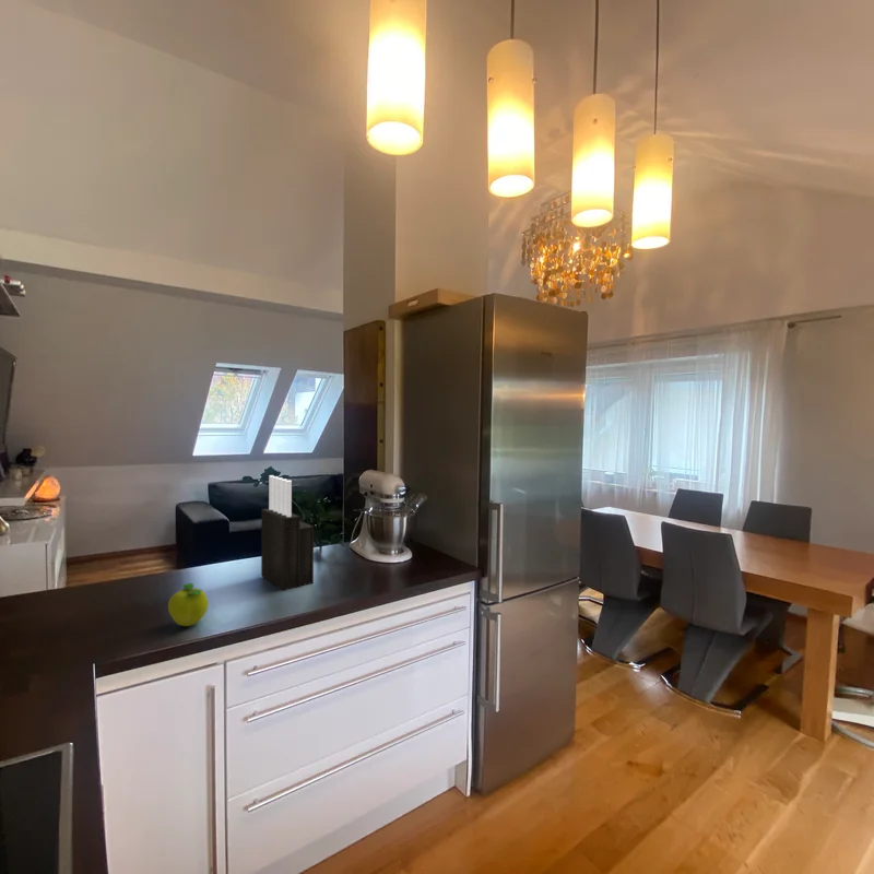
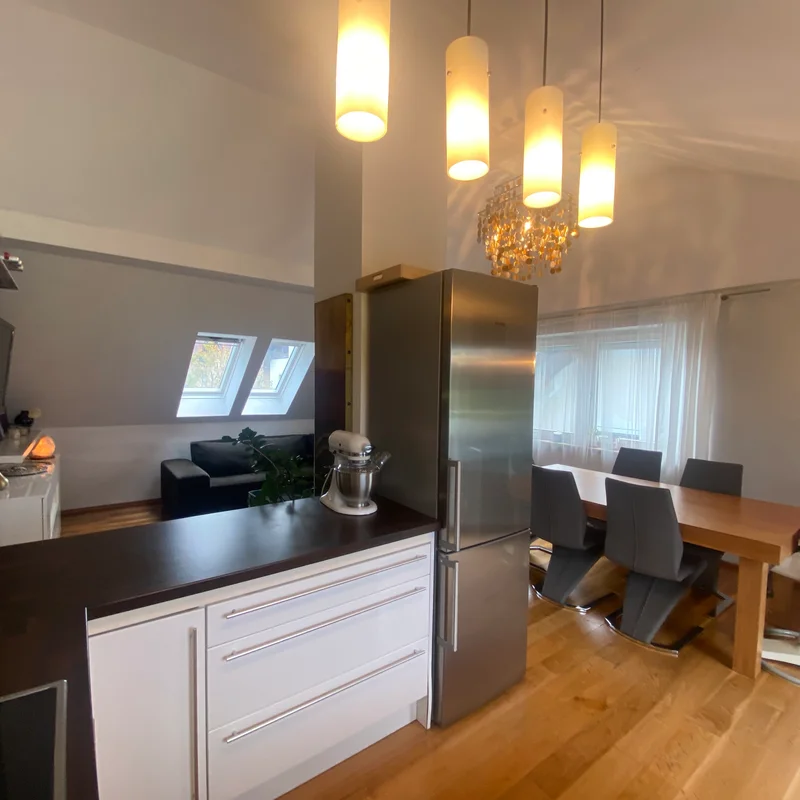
- fruit [167,582,210,627]
- knife block [260,474,315,592]
